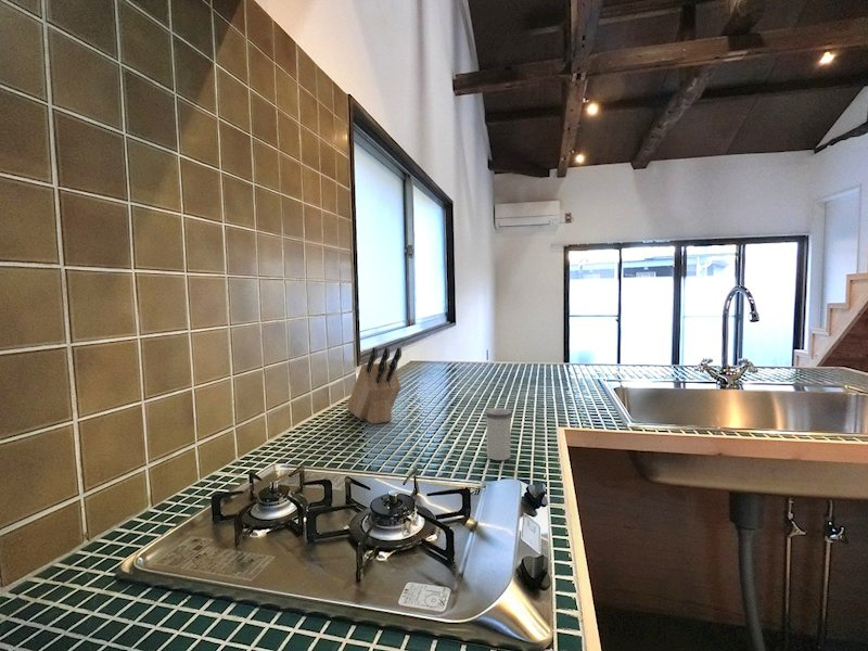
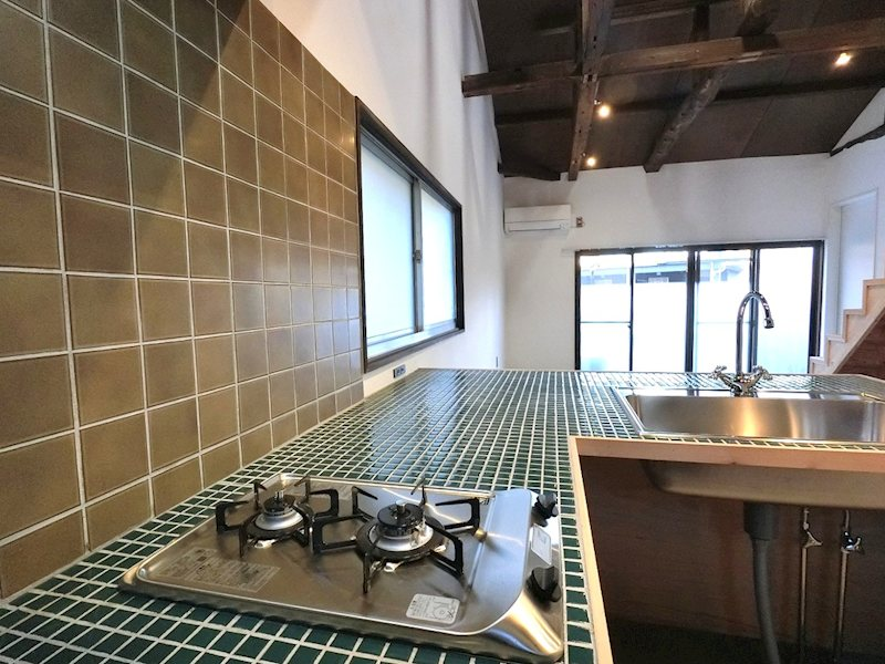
- knife block [346,346,403,425]
- salt shaker [485,407,513,461]
